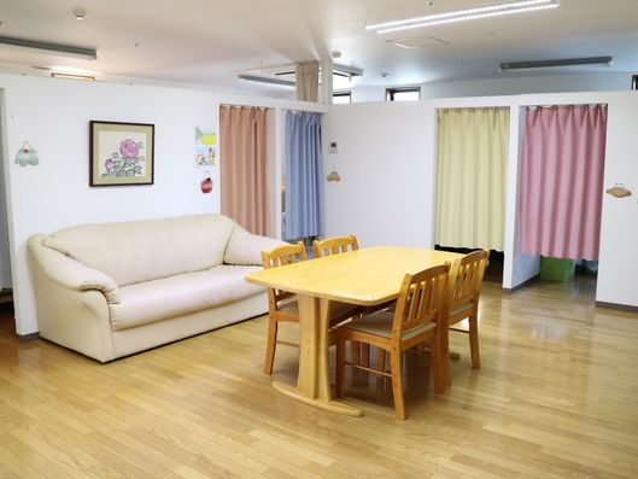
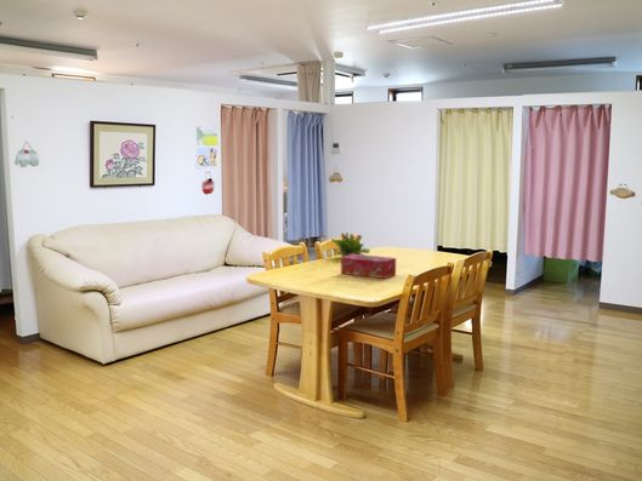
+ tissue box [340,253,397,280]
+ potted flower [330,231,371,257]
